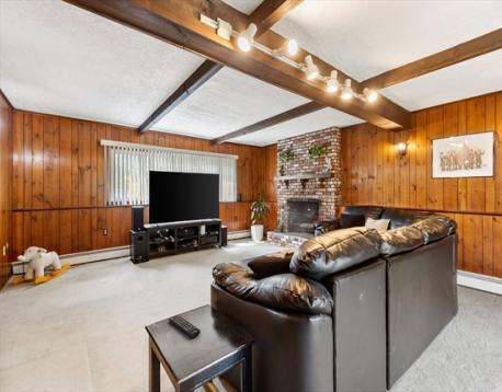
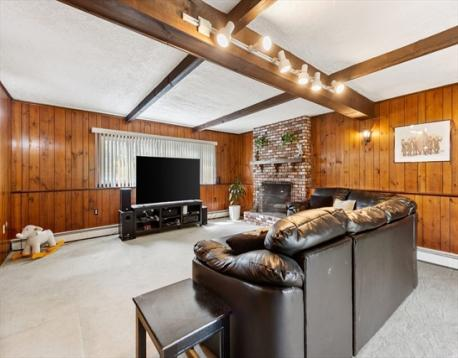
- remote control [168,314,202,338]
